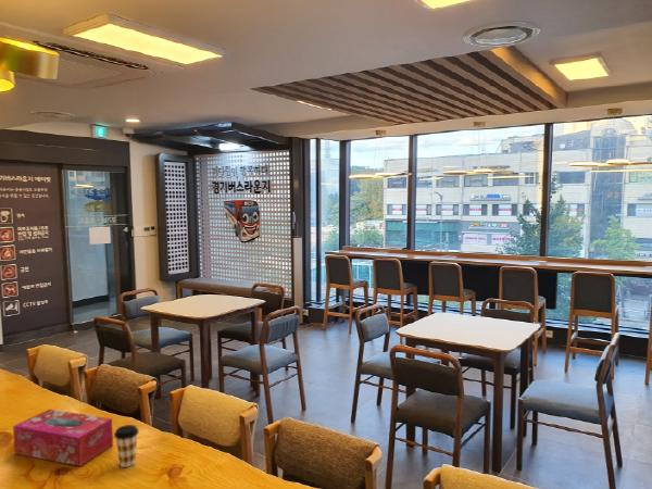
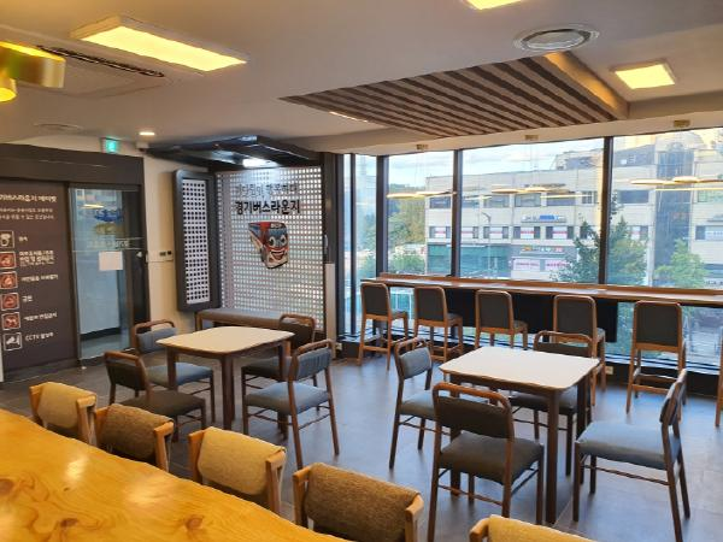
- coffee cup [113,424,140,468]
- tissue box [12,409,114,467]
